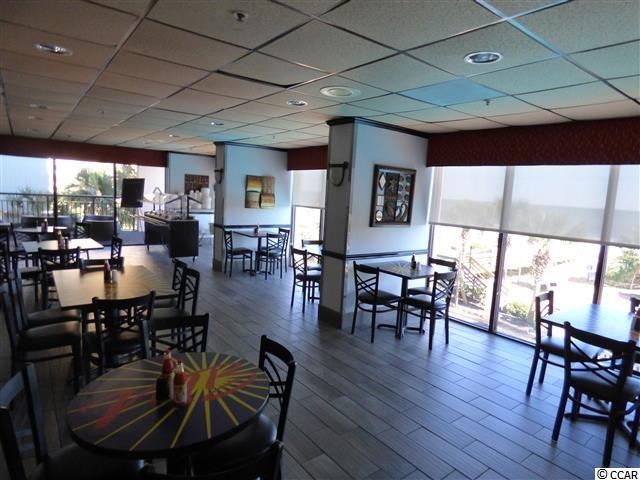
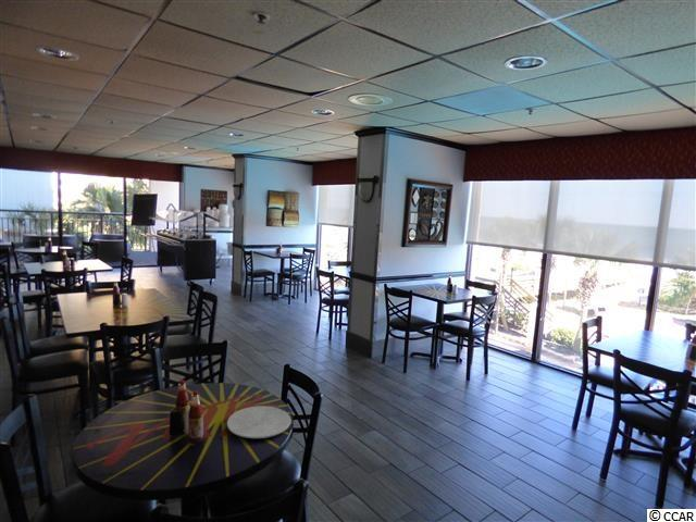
+ plate [226,406,291,439]
